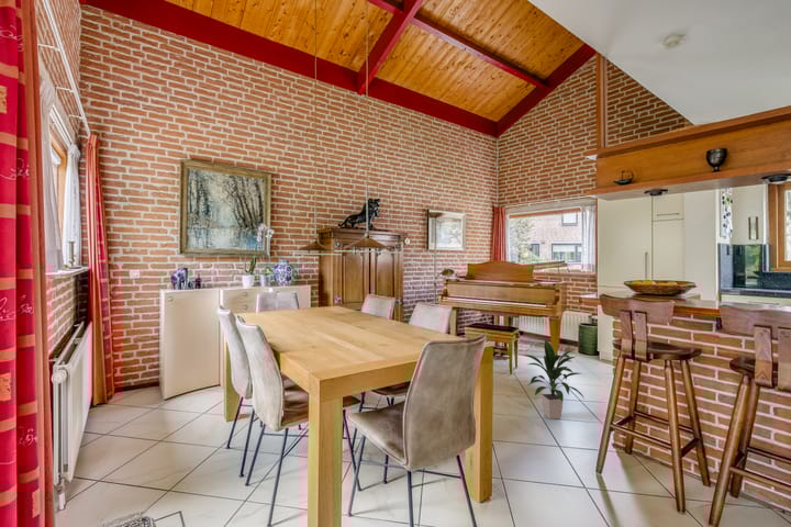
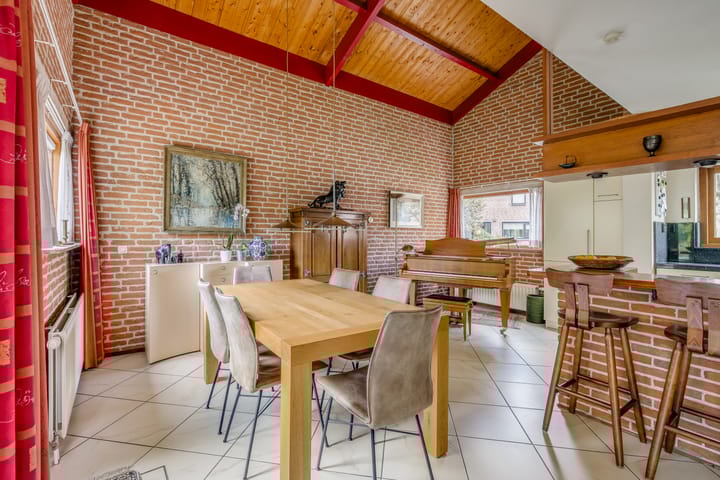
- indoor plant [522,337,586,421]
